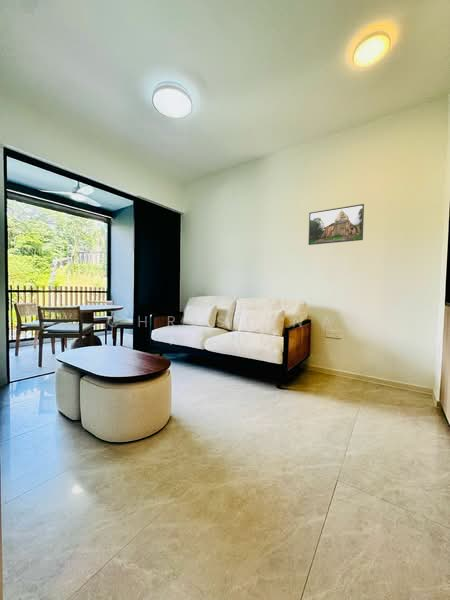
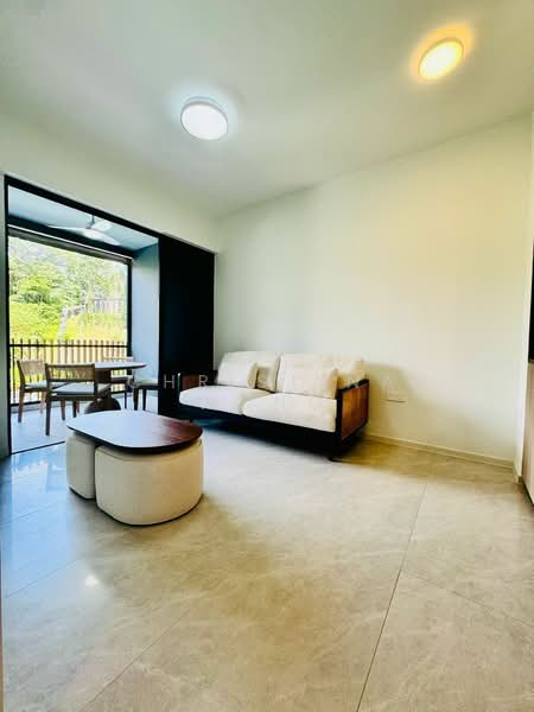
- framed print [308,203,365,246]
